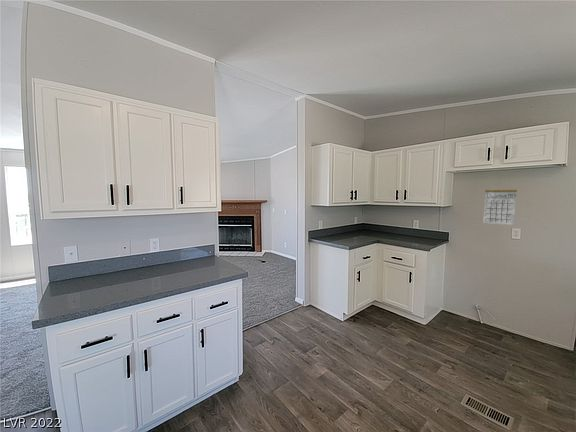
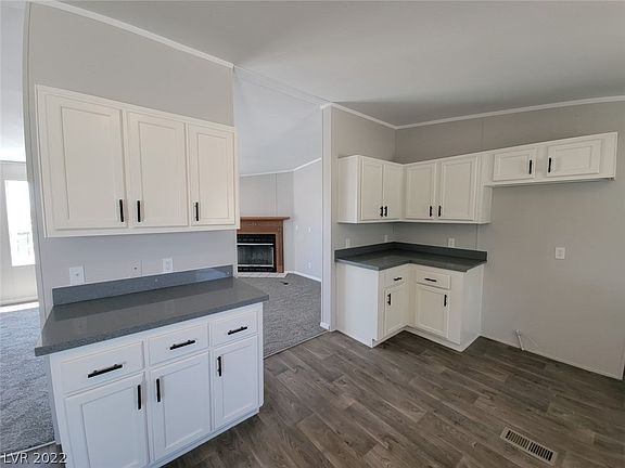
- calendar [482,183,518,226]
